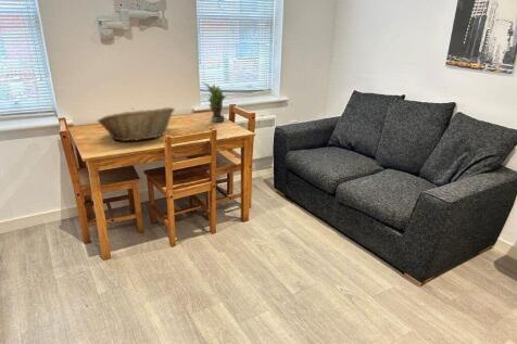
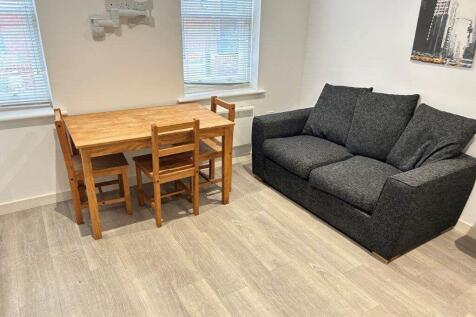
- fruit basket [97,106,176,142]
- potted plant [201,81,227,123]
